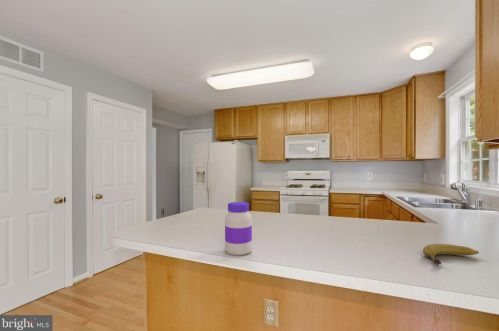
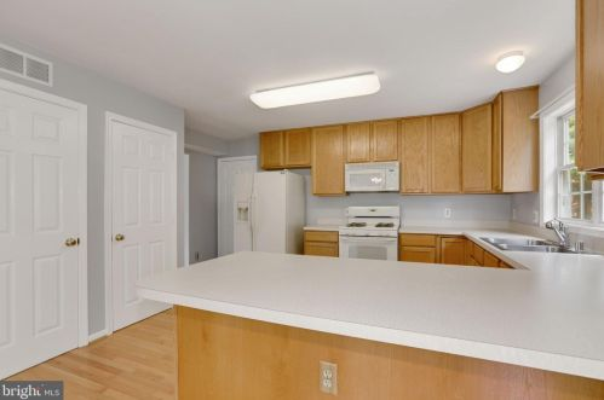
- jar [224,201,253,256]
- fruit [422,243,480,266]
